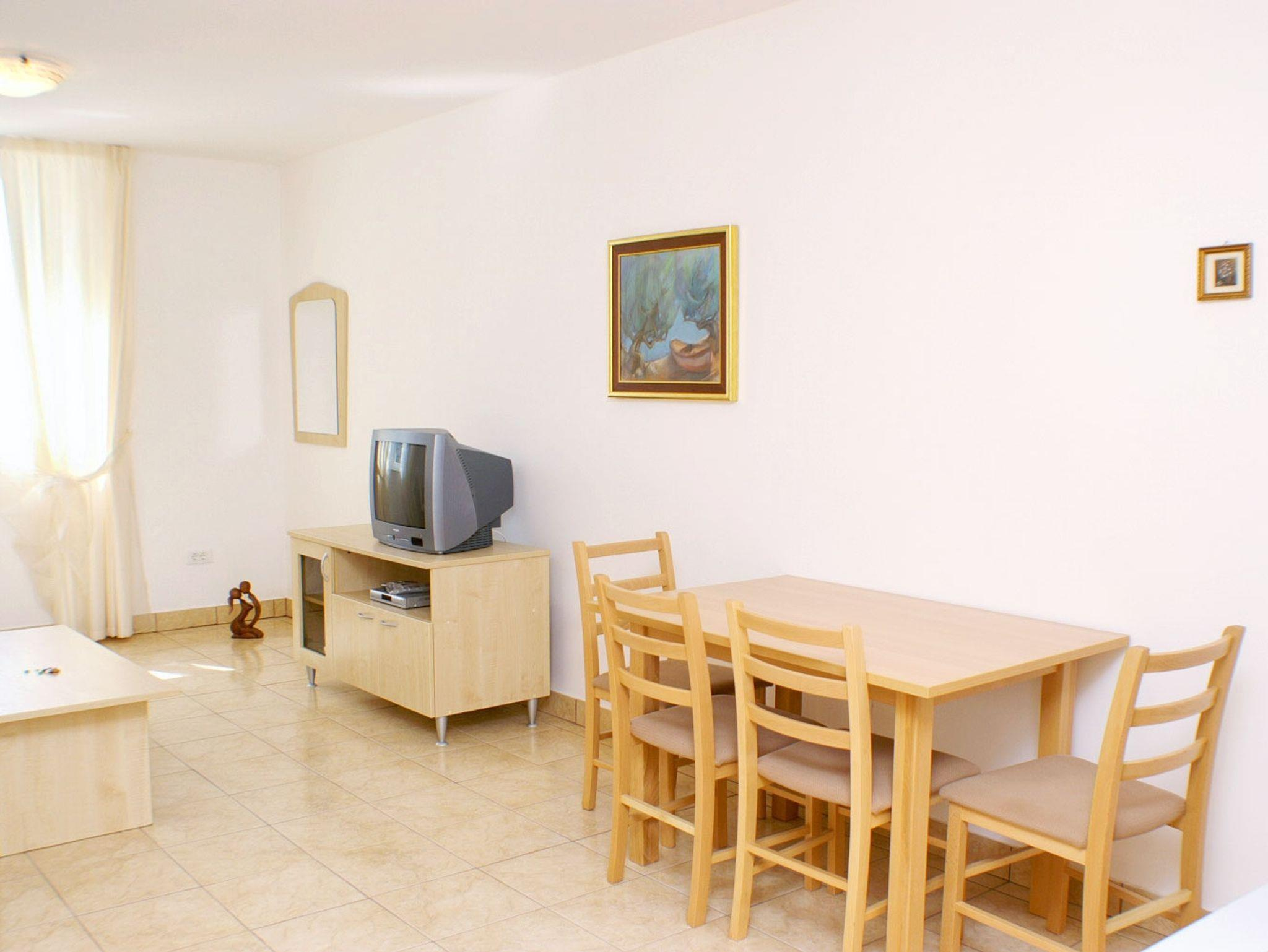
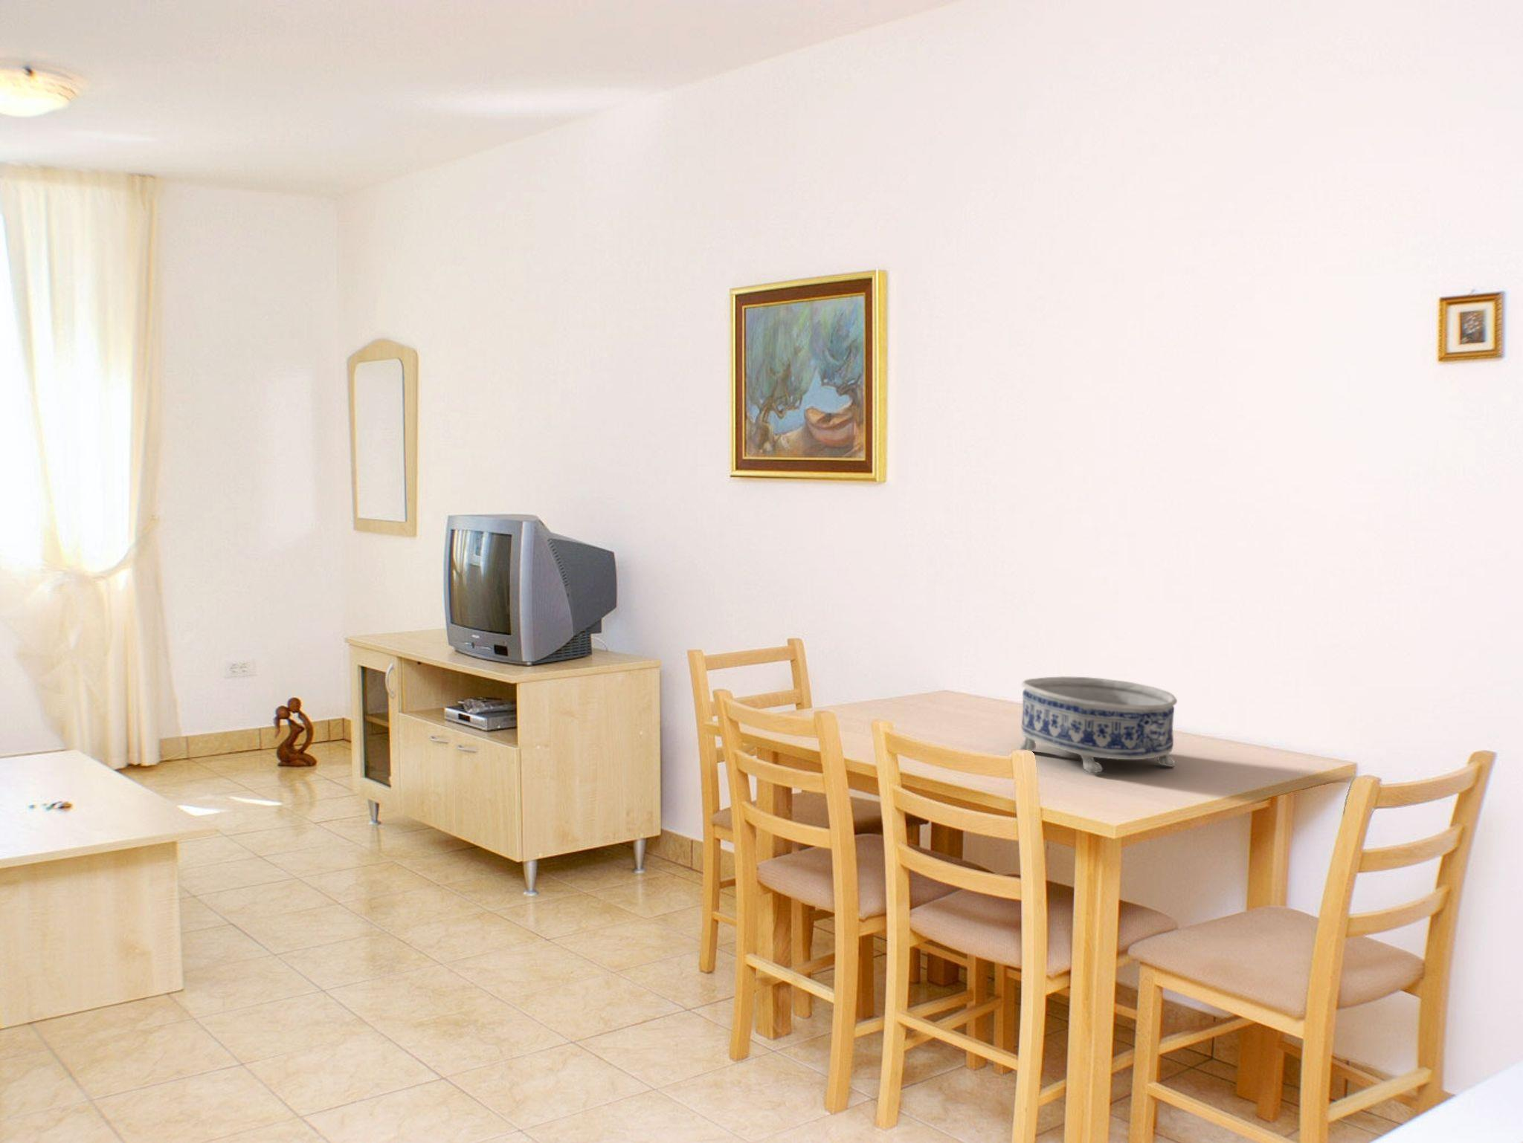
+ decorative bowl [1020,676,1178,773]
